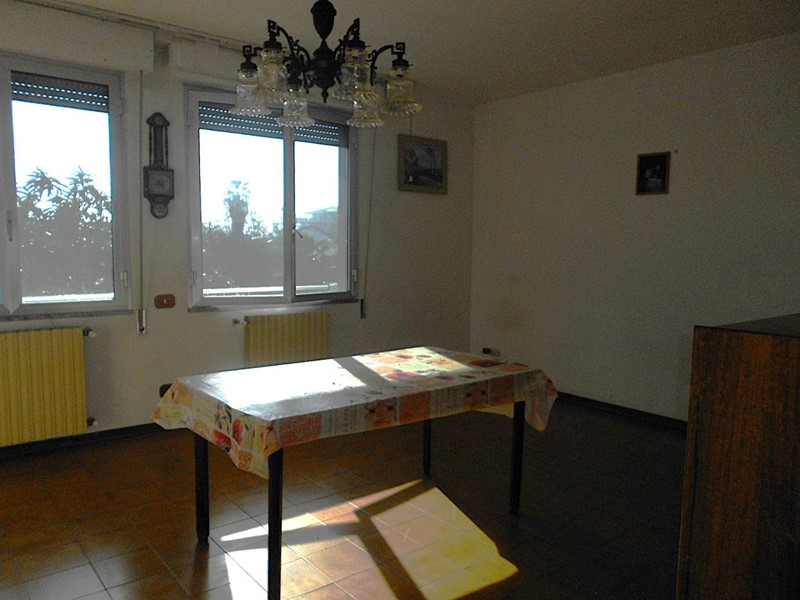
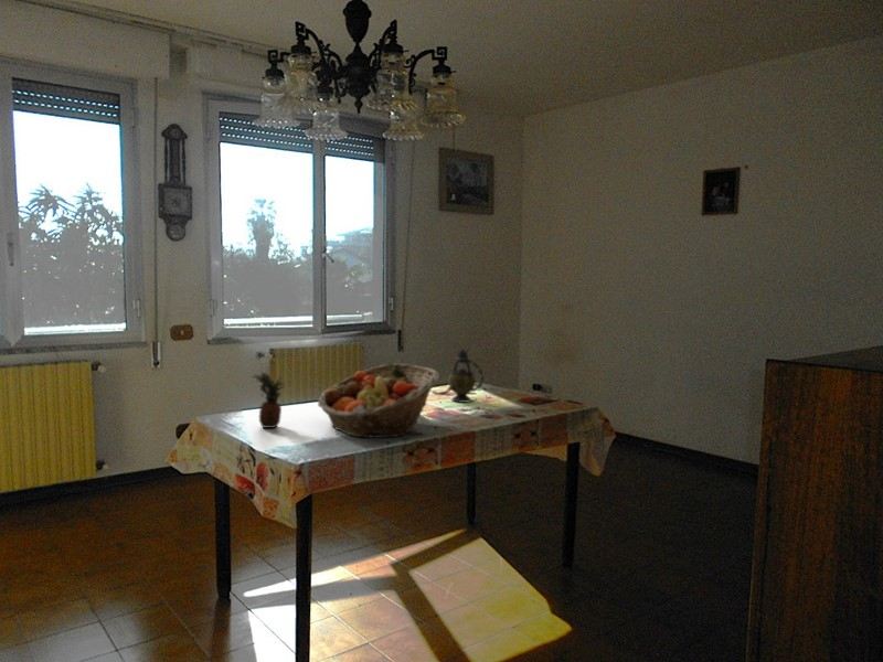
+ teapot [430,348,486,404]
+ fruit basket [317,363,440,439]
+ fruit [251,371,287,429]
